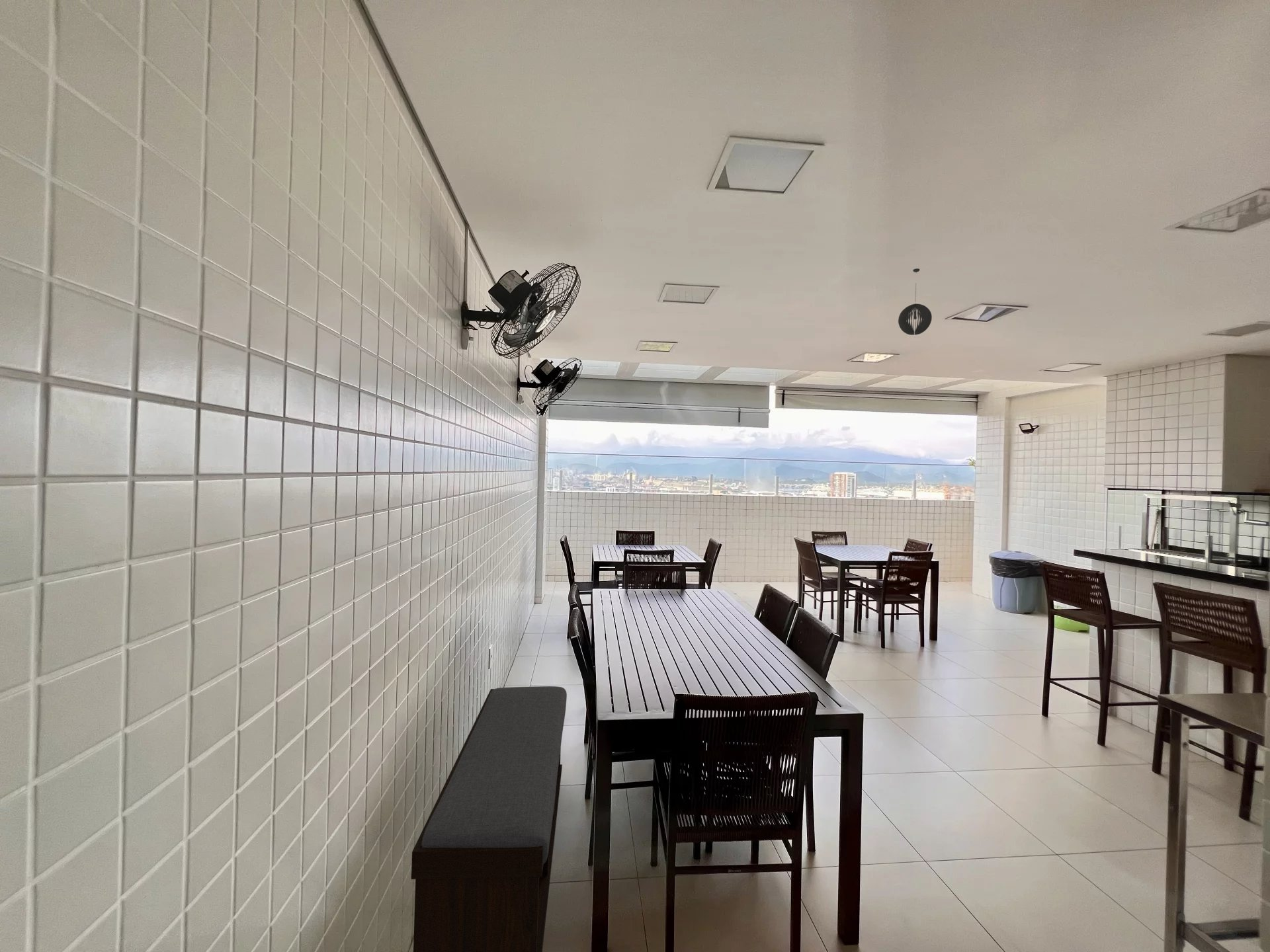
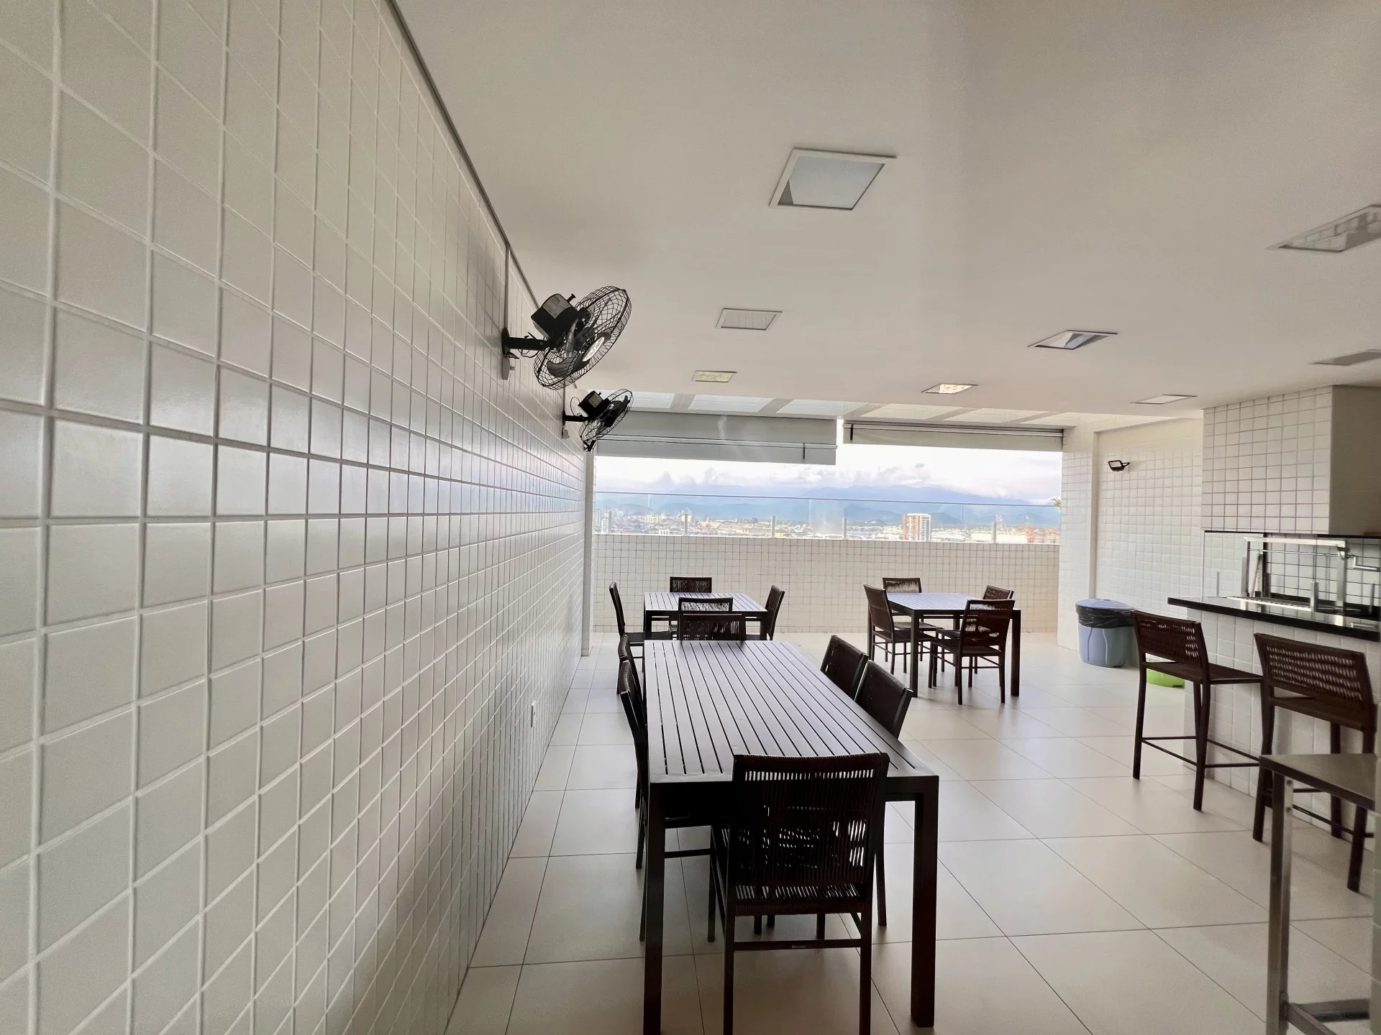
- pendant light [898,268,933,336]
- bench [410,686,568,952]
